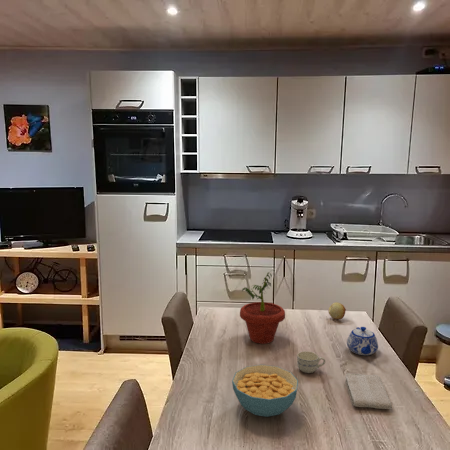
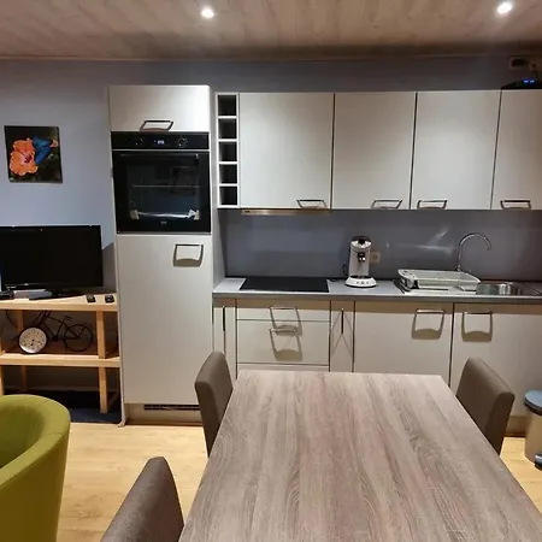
- cup [296,350,326,374]
- teapot [346,326,379,356]
- potted plant [239,269,286,345]
- washcloth [345,372,393,410]
- fruit [327,301,347,321]
- cereal bowl [231,364,299,418]
